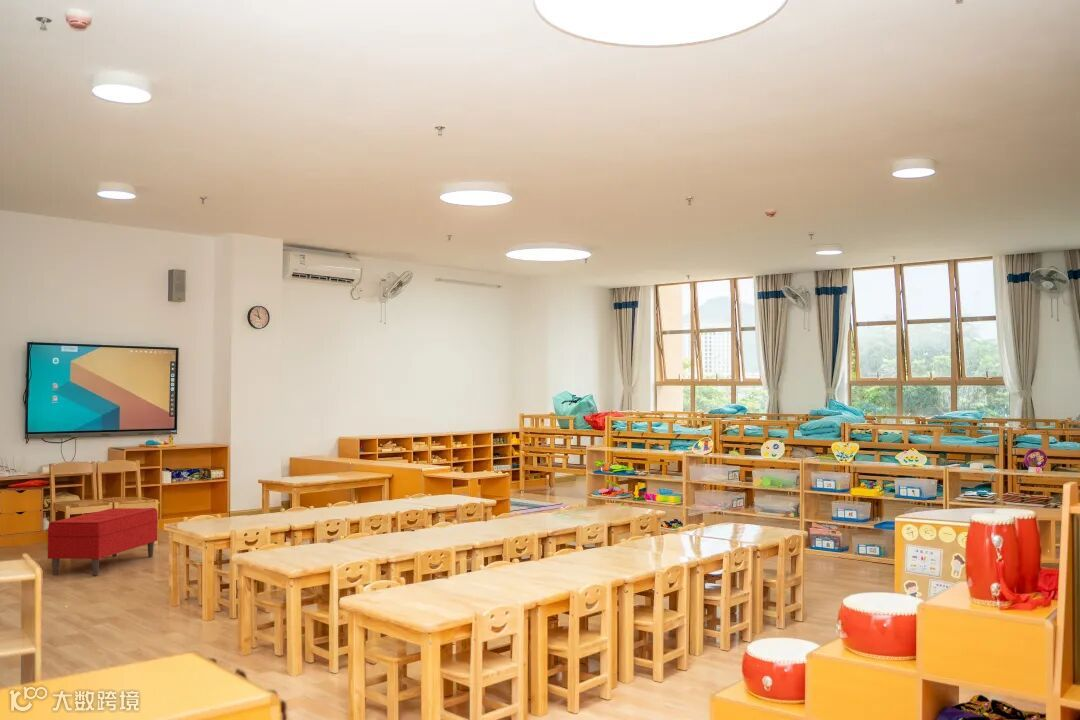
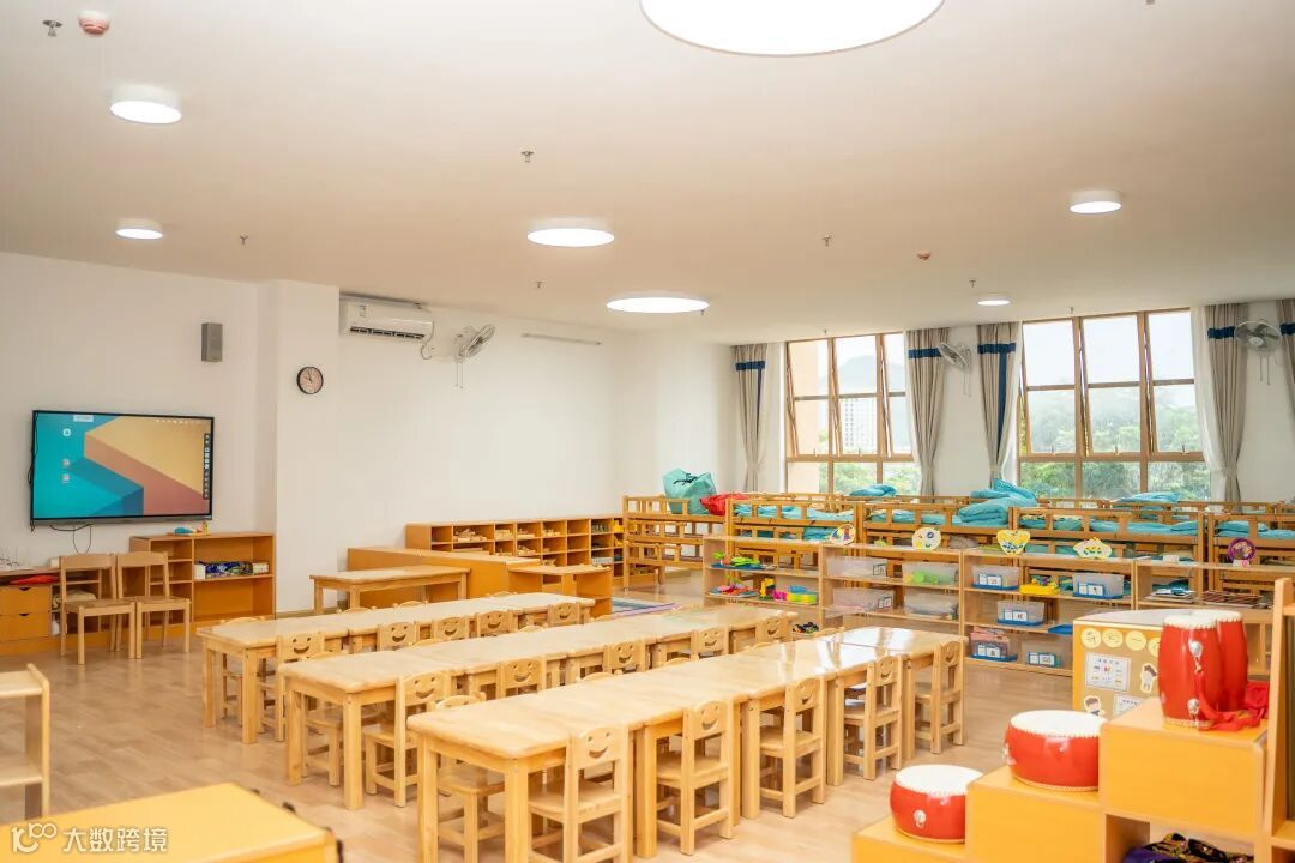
- bench [47,507,159,577]
